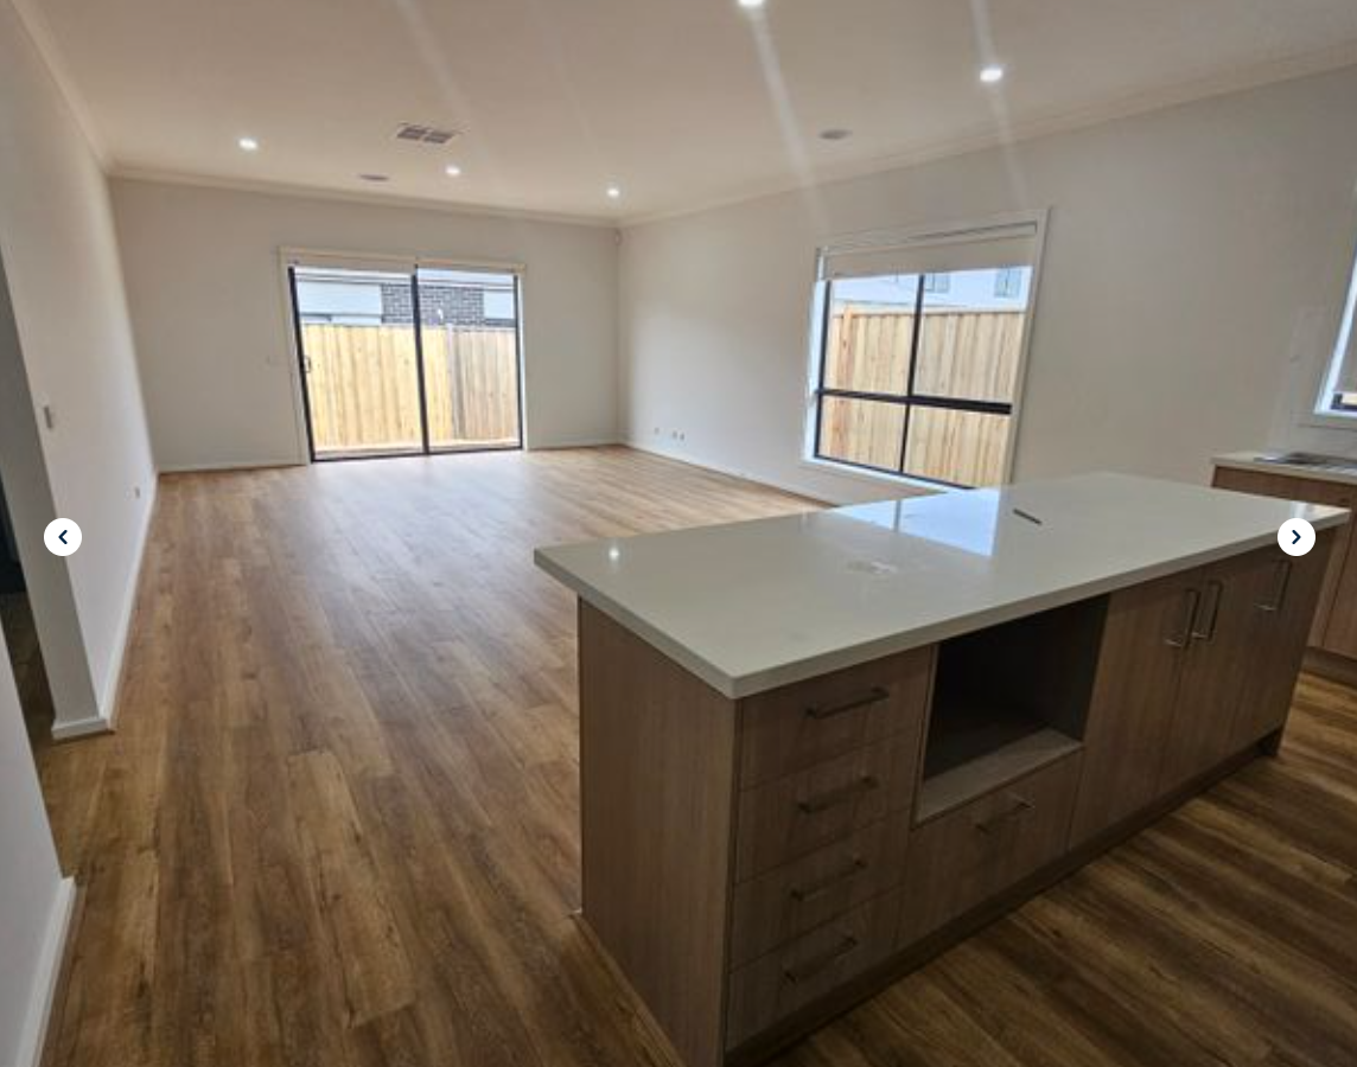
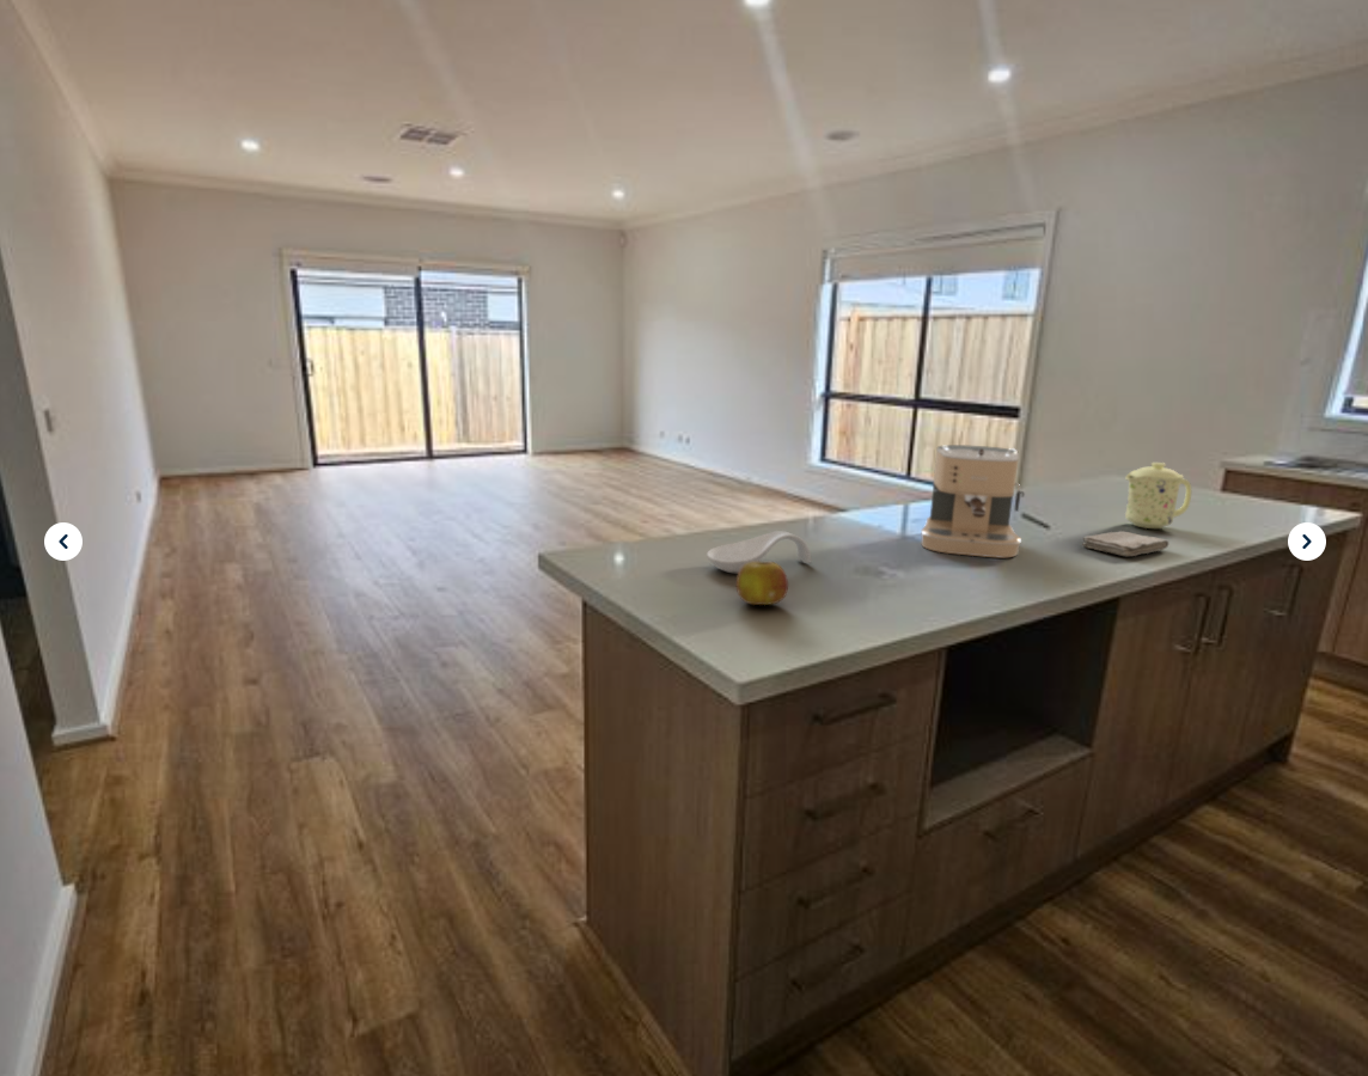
+ spoon rest [706,530,812,575]
+ fruit [735,561,789,606]
+ washcloth [1081,530,1169,557]
+ mug [1124,461,1192,530]
+ coffee maker [920,444,1026,558]
